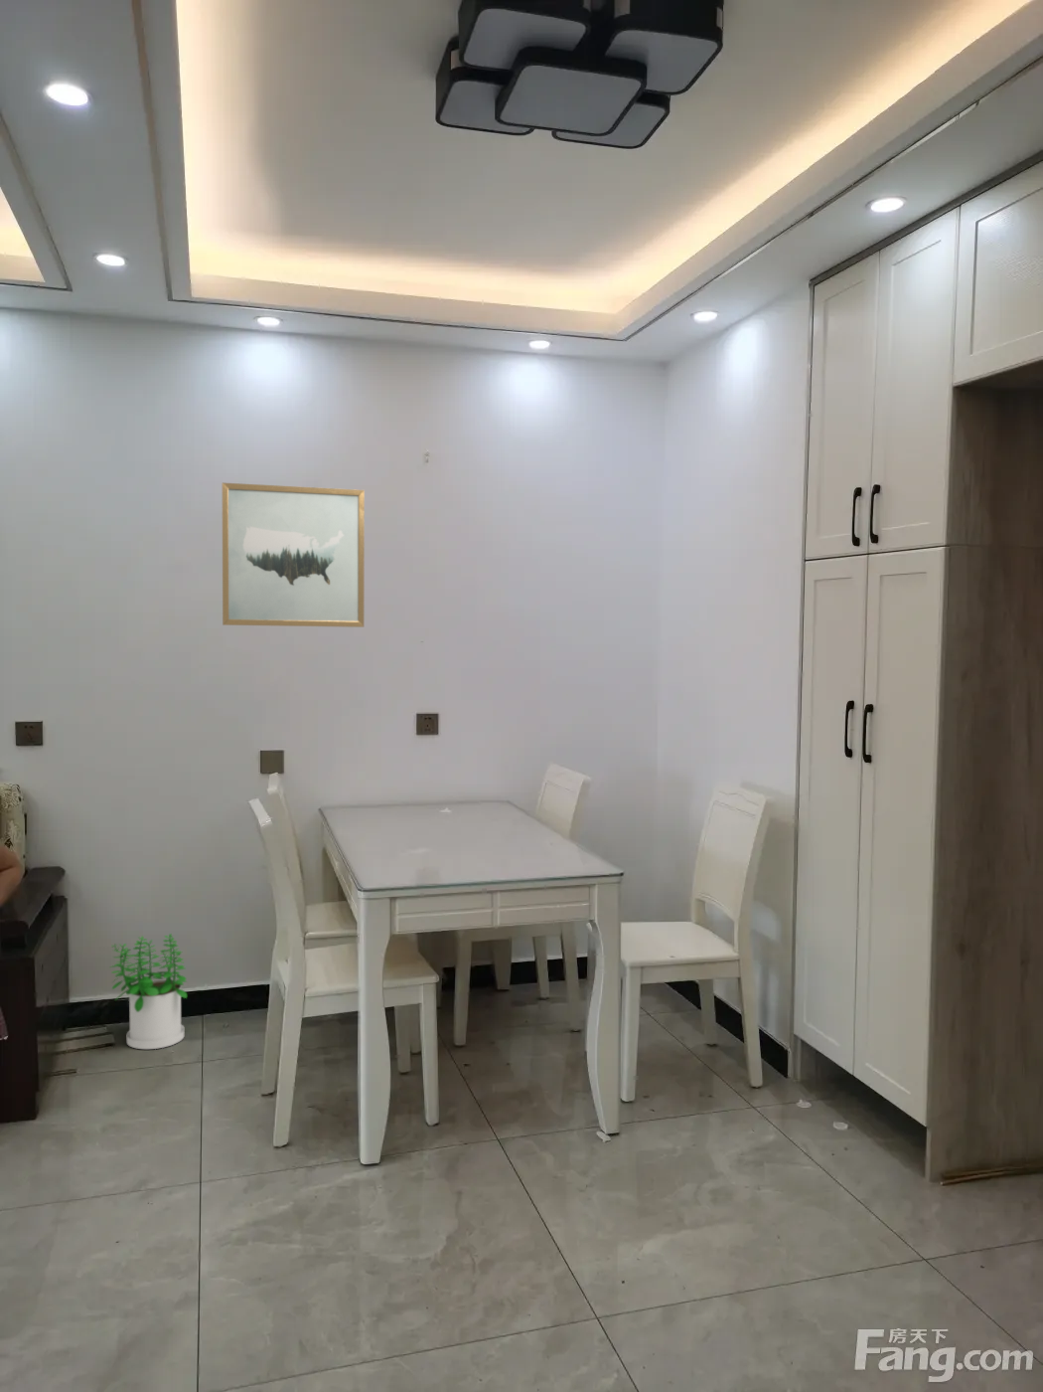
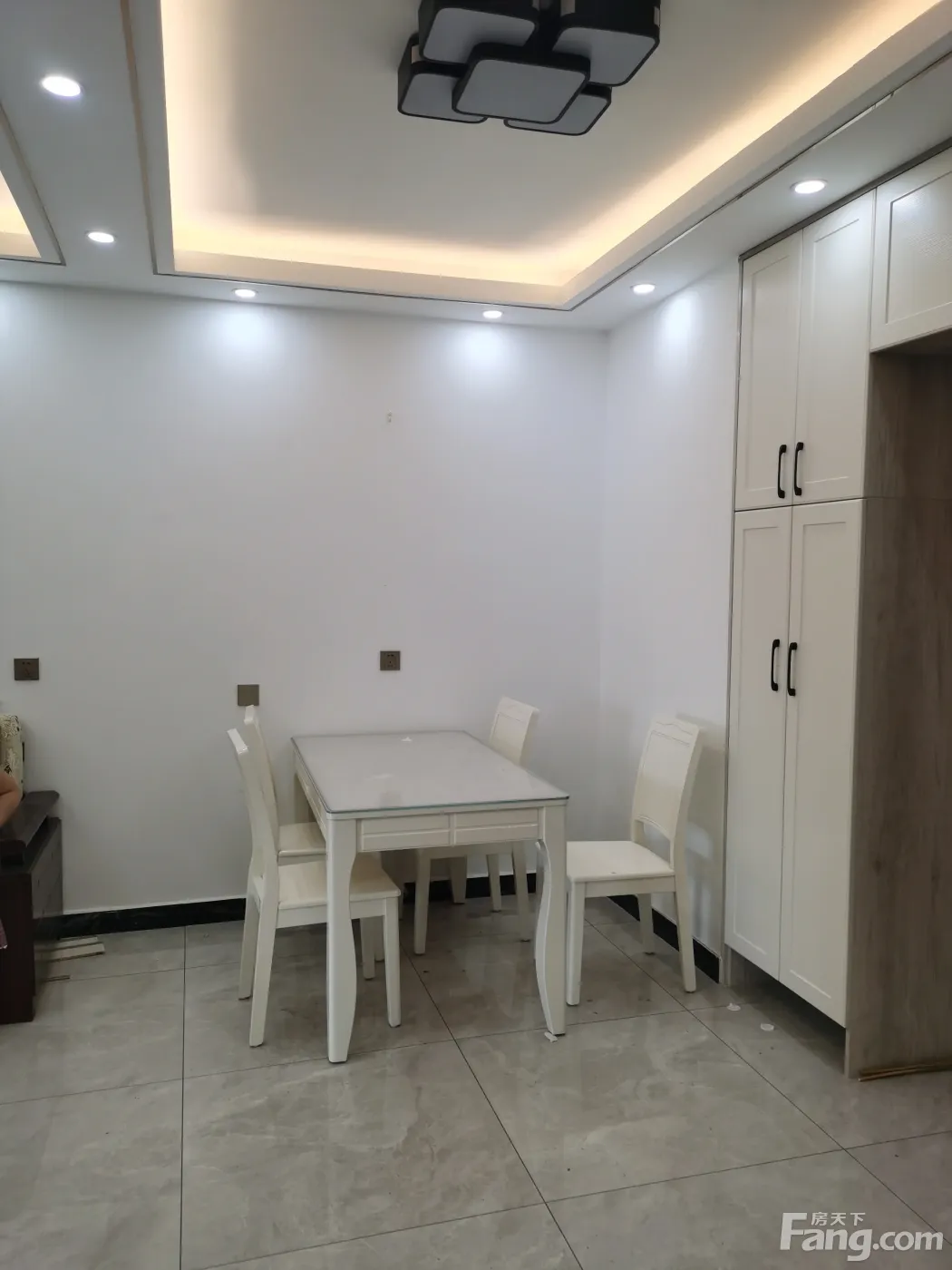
- wall art [221,482,366,628]
- potted plant [108,933,187,1050]
